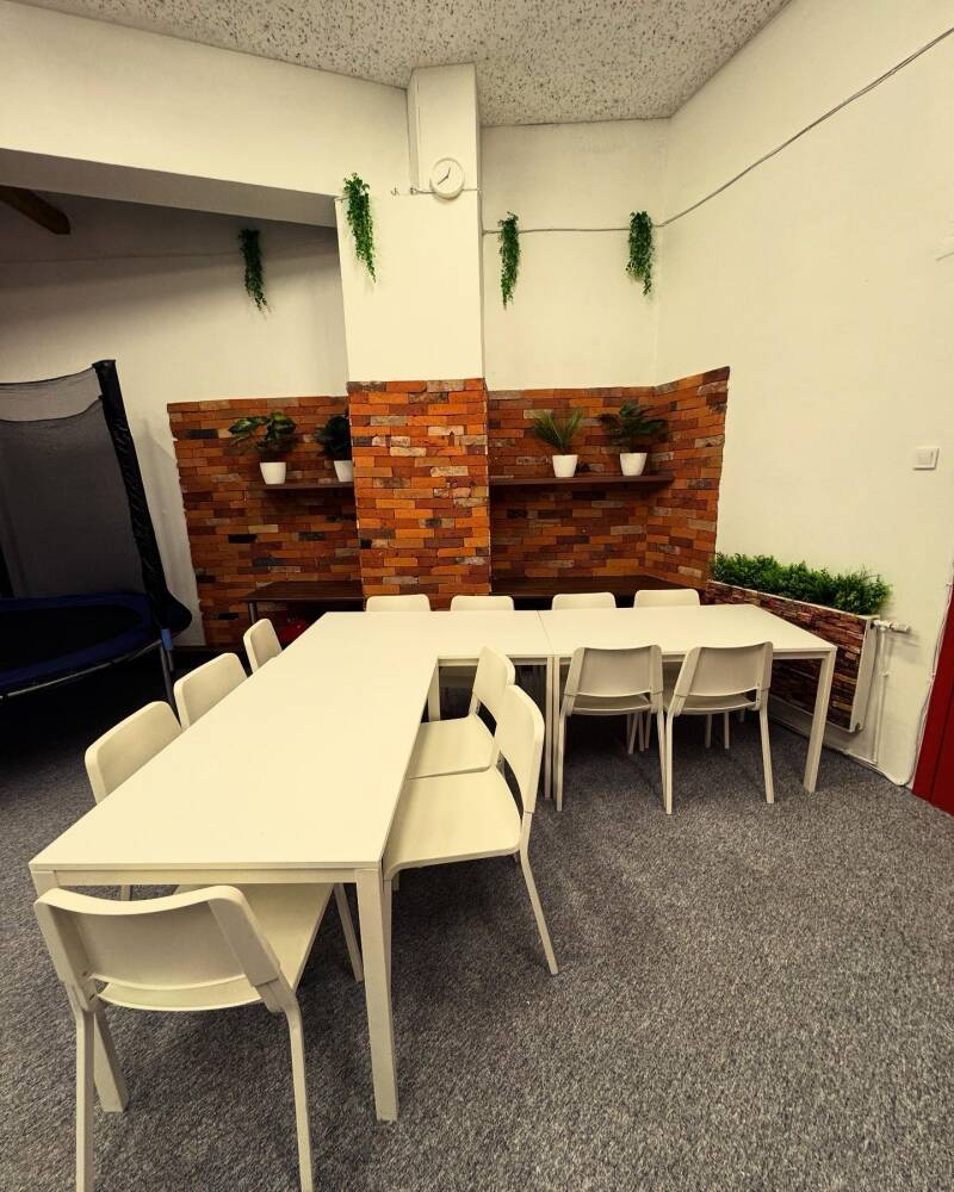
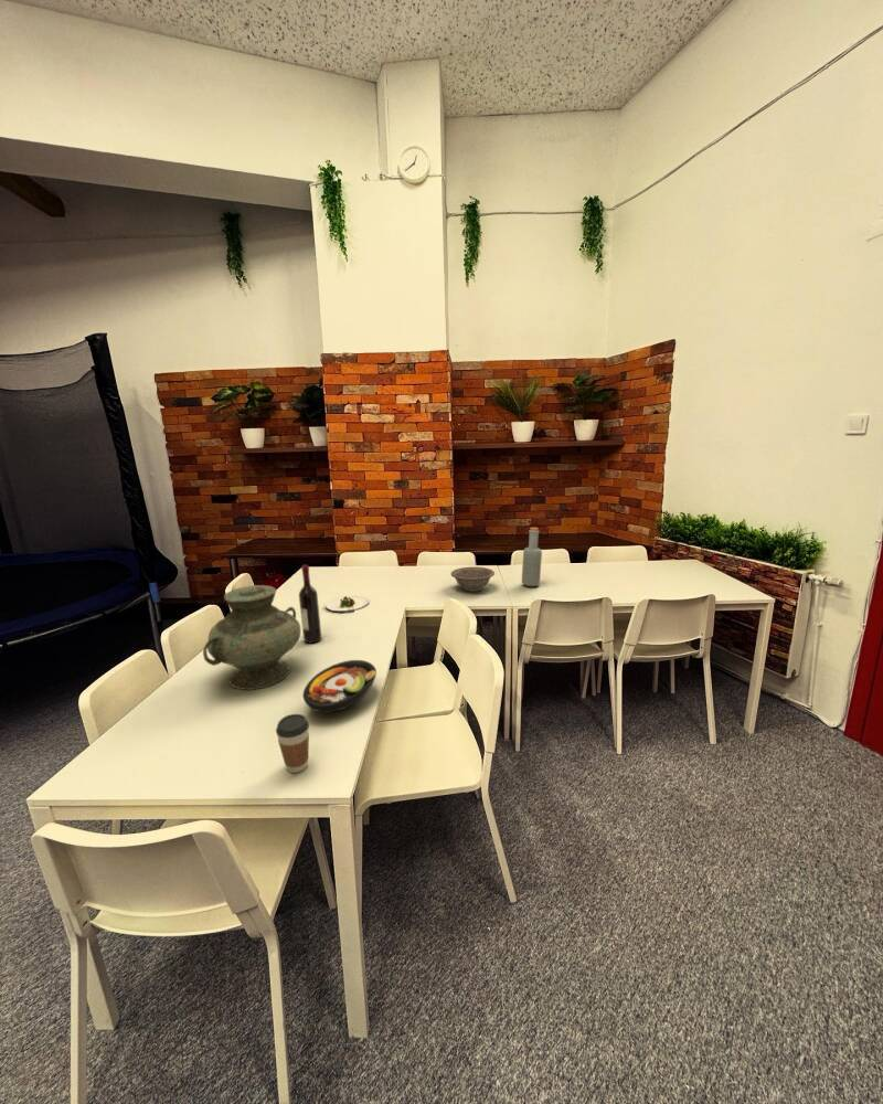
+ salad plate [325,594,370,614]
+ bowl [301,659,377,713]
+ wine bottle [298,564,322,644]
+ bottle [521,527,543,587]
+ vase [202,584,301,691]
+ decorative bowl [450,566,496,593]
+ coffee cup [275,713,310,774]
